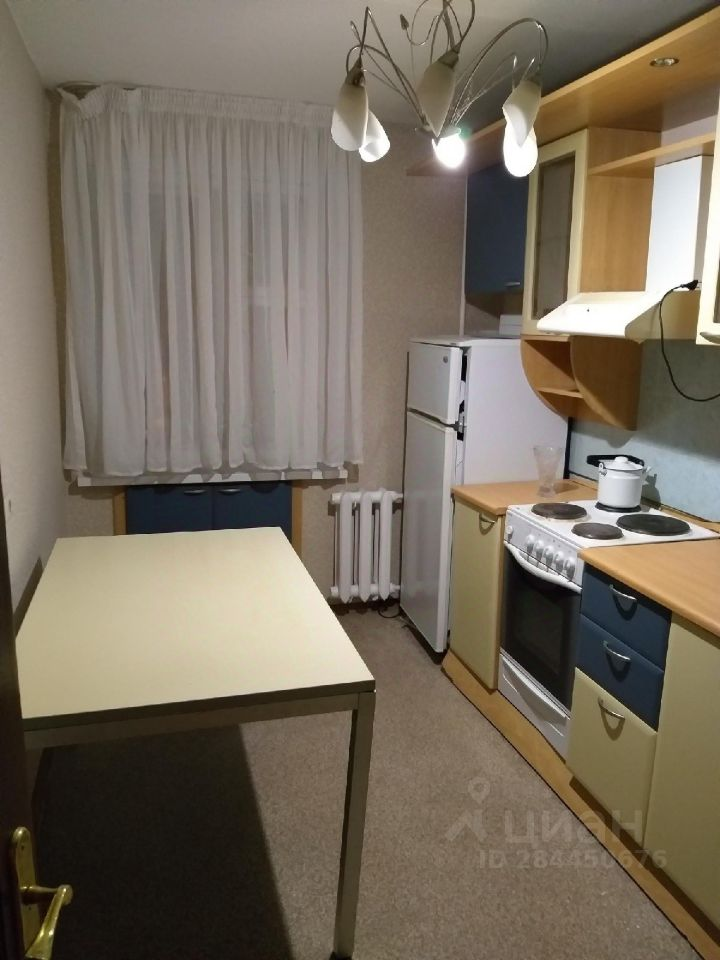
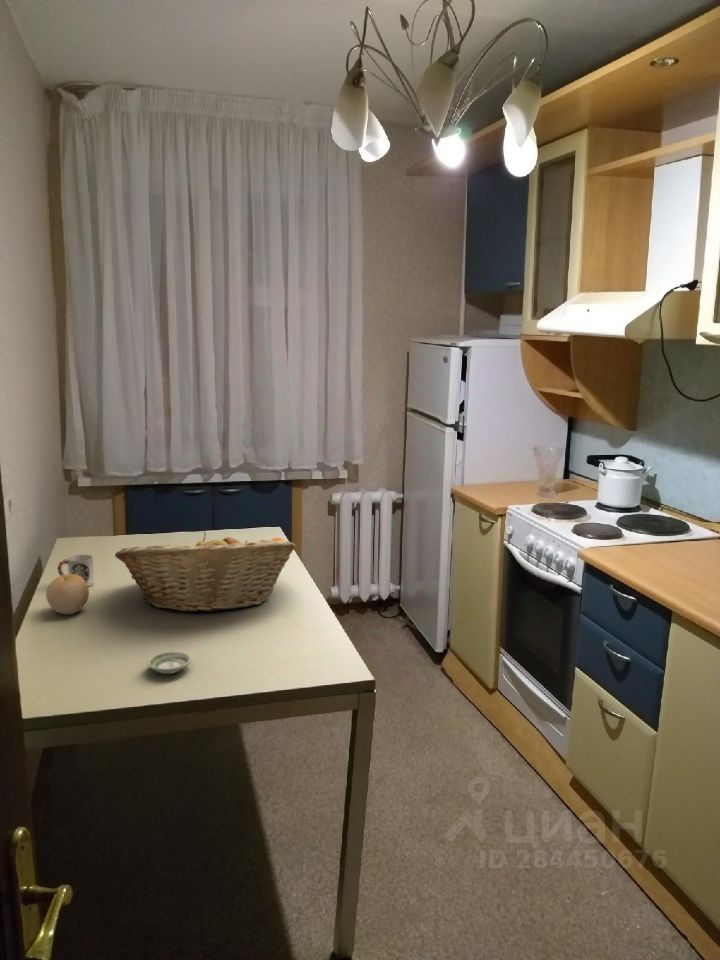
+ cup [56,554,95,587]
+ fruit [45,573,90,615]
+ saucer [146,651,192,675]
+ fruit basket [114,530,297,613]
